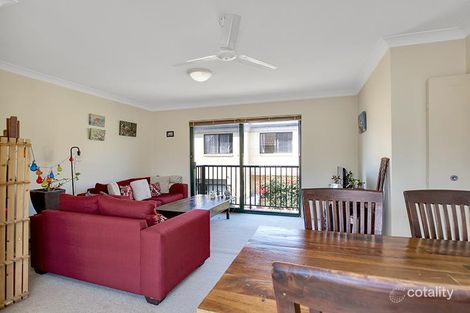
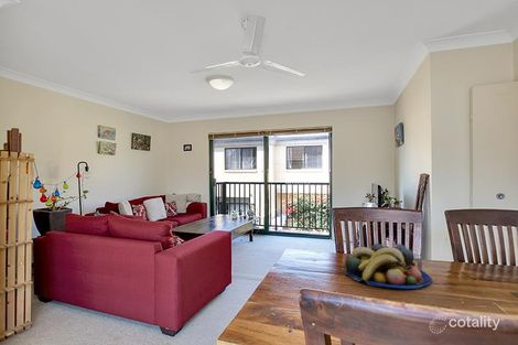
+ fruit bowl [344,242,433,290]
